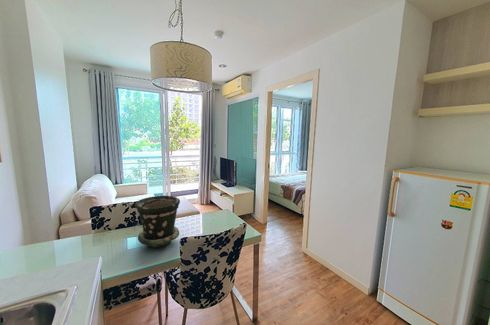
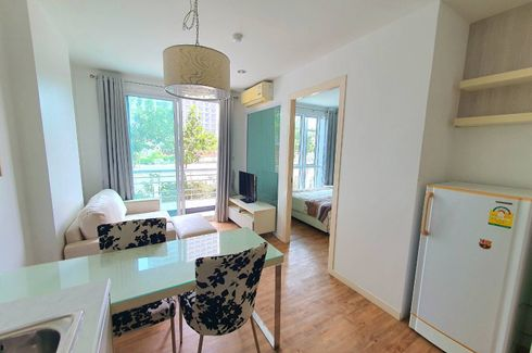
- flower pot [134,195,181,249]
